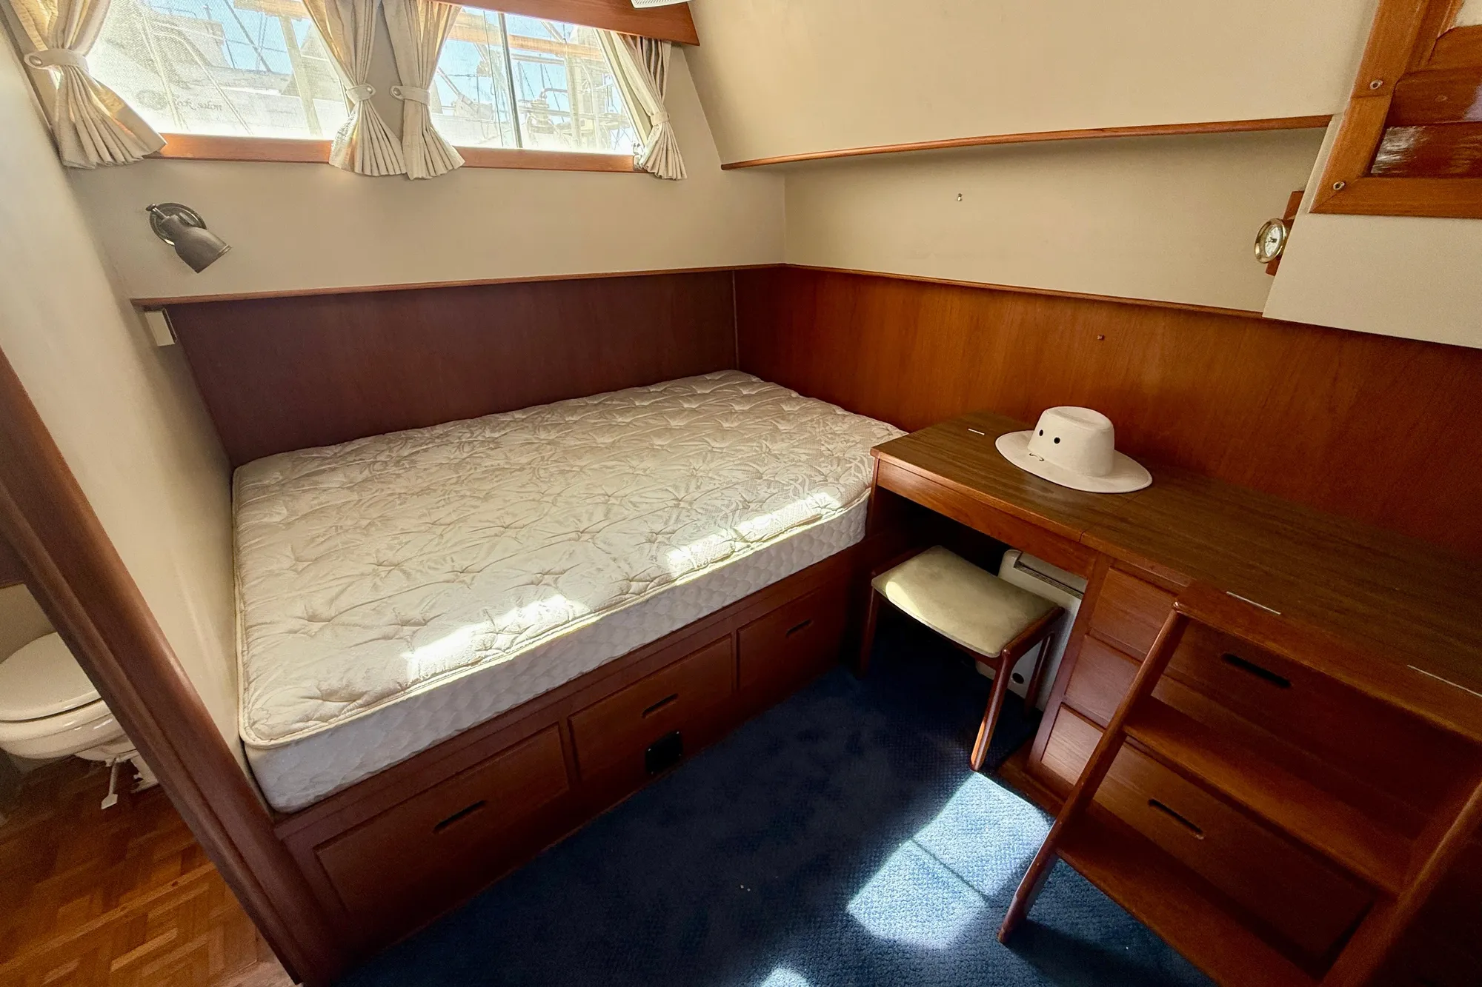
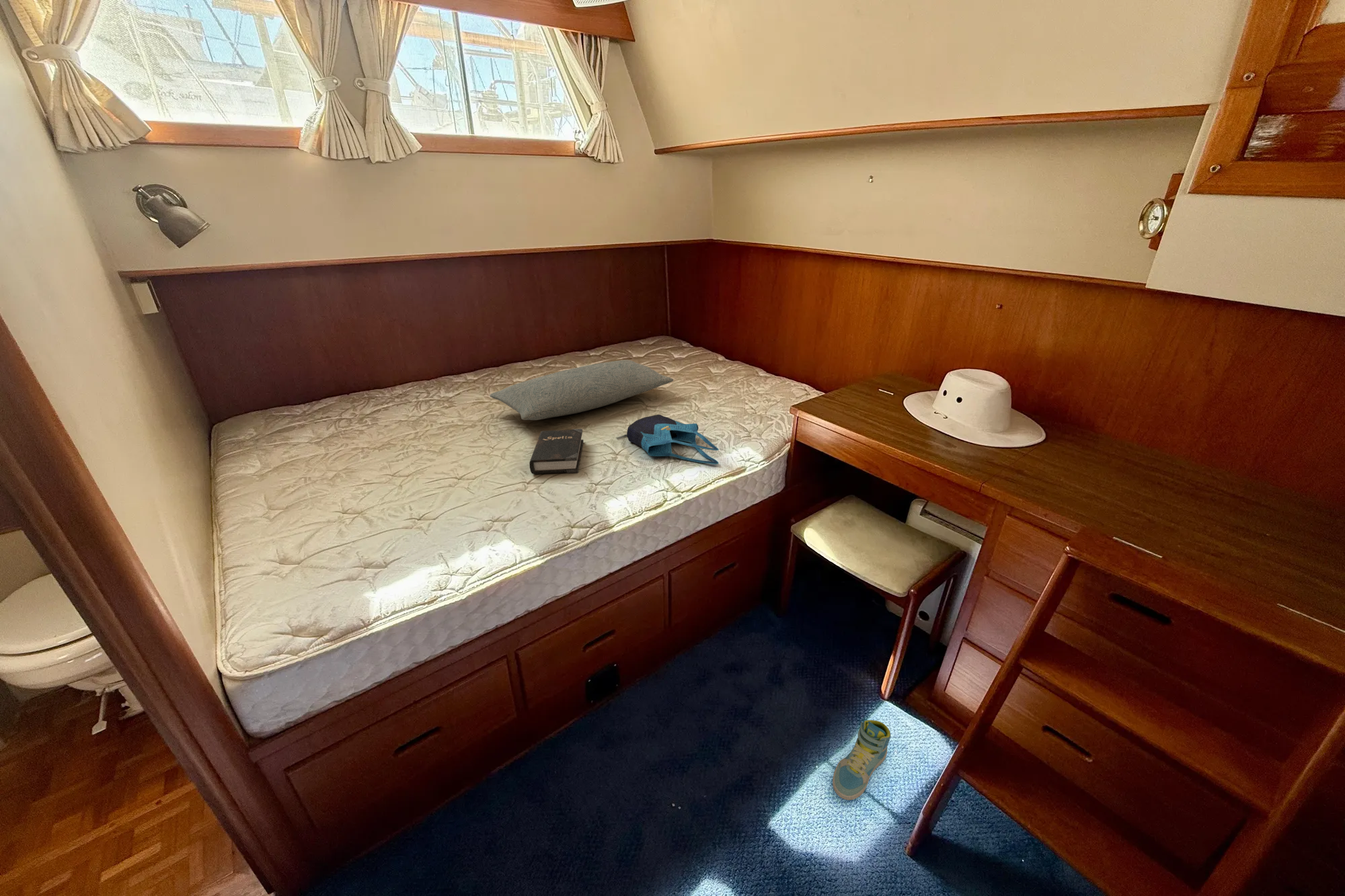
+ tote bag [626,414,720,465]
+ pillow [489,359,674,421]
+ hardback book [529,428,584,475]
+ sneaker [832,719,891,801]
